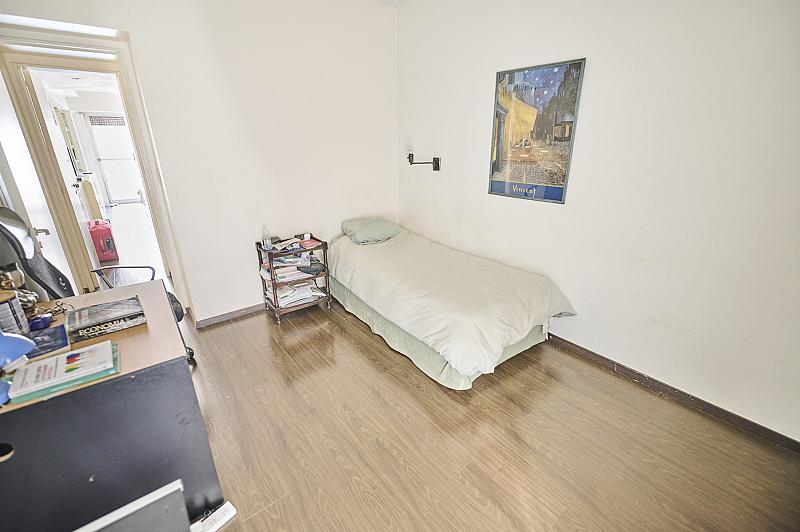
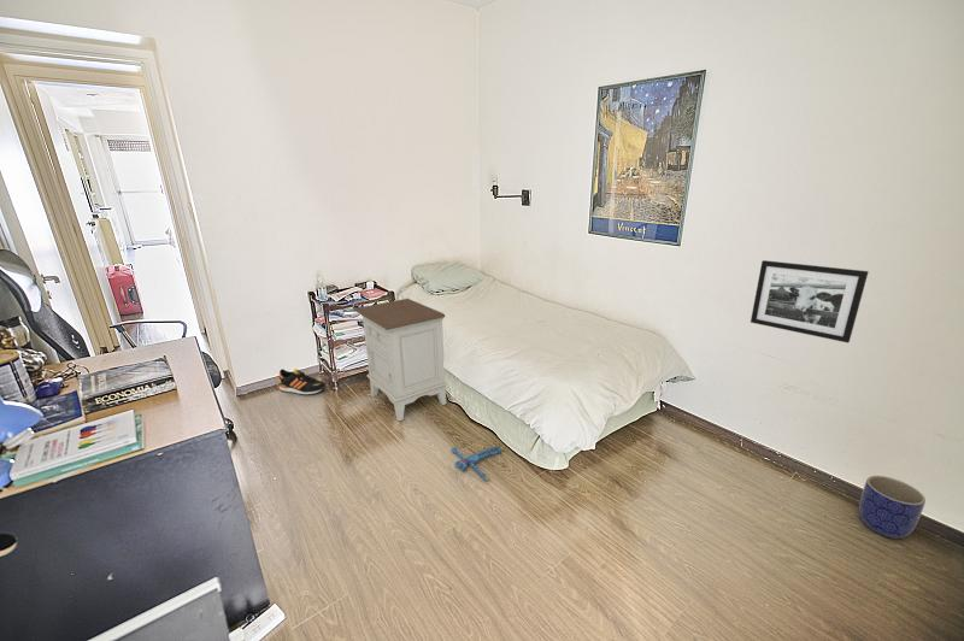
+ shoe [277,367,328,396]
+ picture frame [750,259,870,343]
+ planter [858,475,927,540]
+ plush toy [451,441,505,482]
+ nightstand [353,298,447,422]
